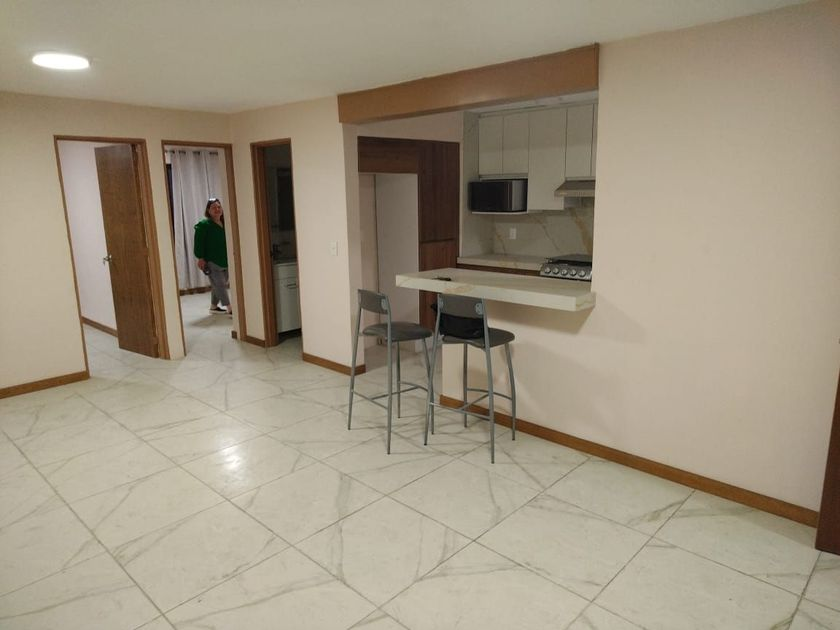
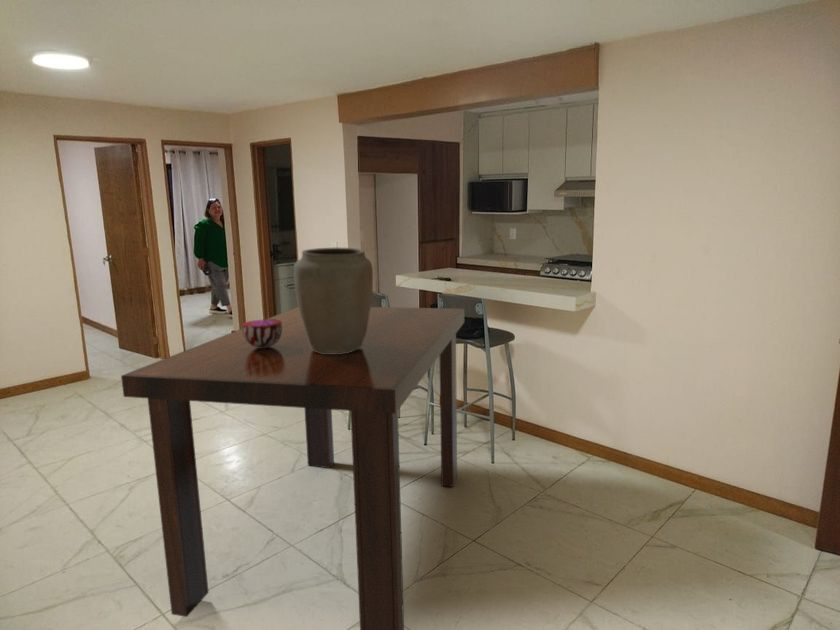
+ decorative bowl [241,318,282,348]
+ dining table [120,306,465,630]
+ vase [293,247,374,354]
